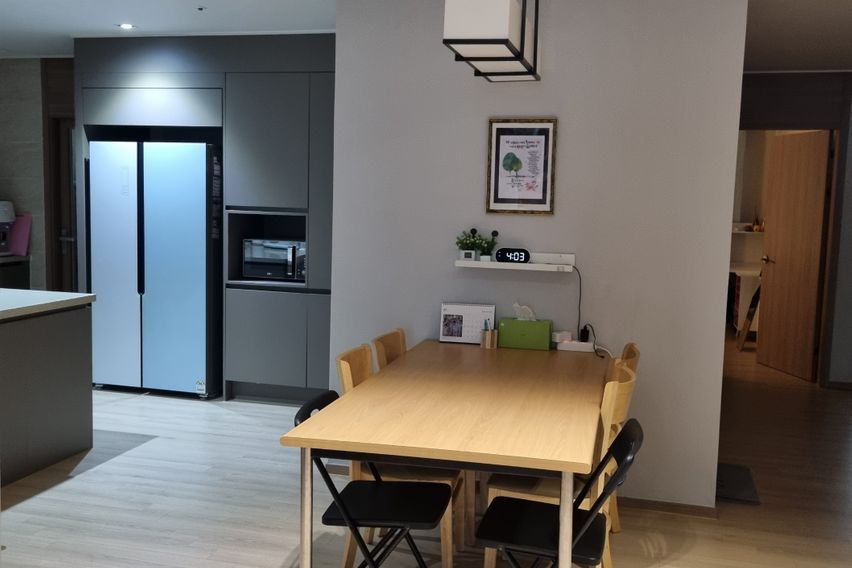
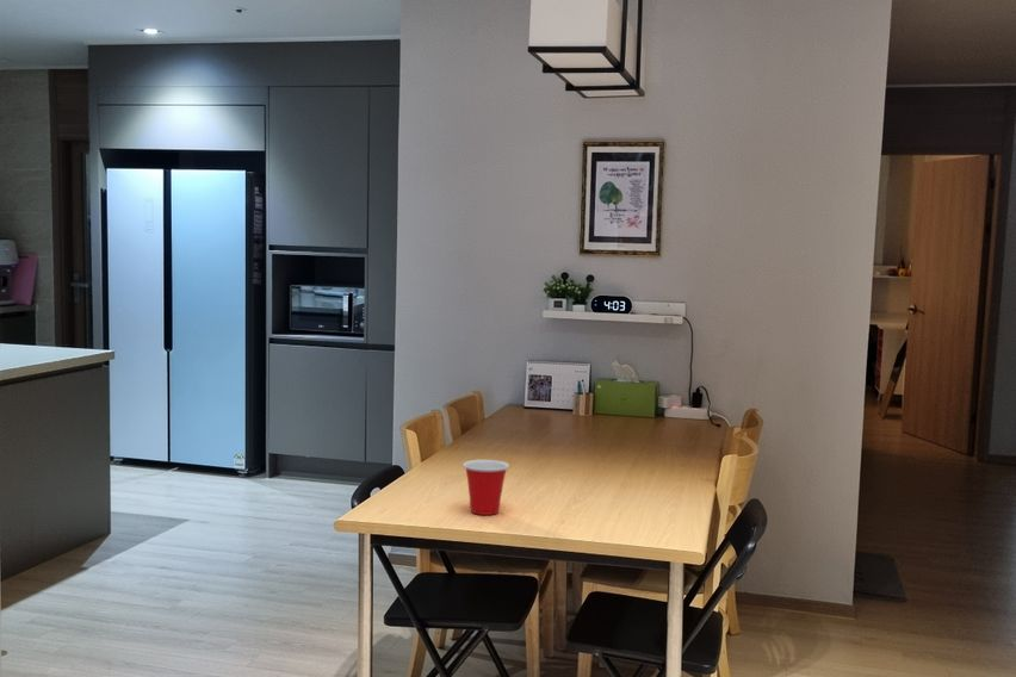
+ cup [461,459,510,516]
